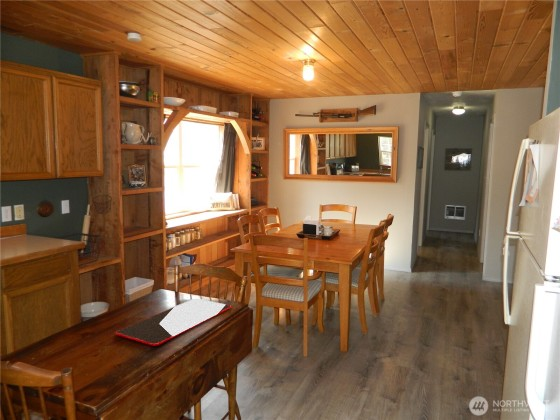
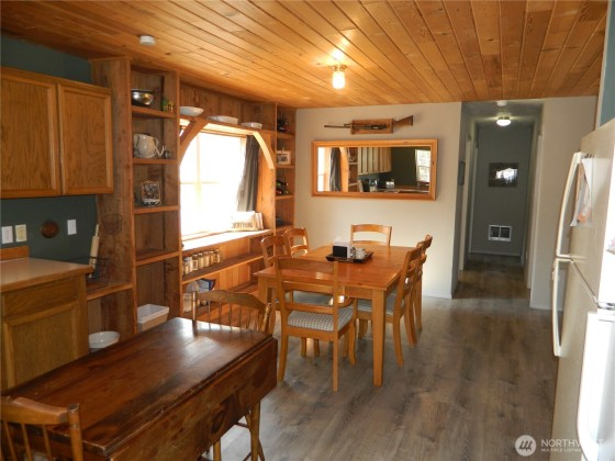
- cutting board [115,297,232,347]
